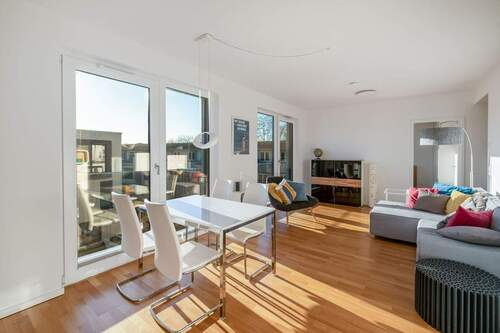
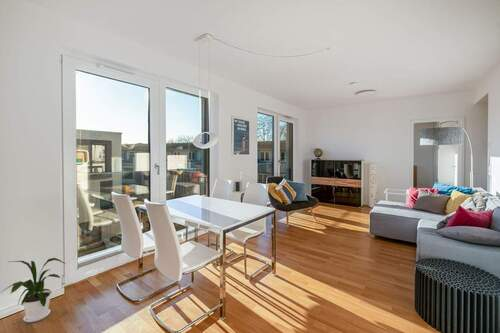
+ house plant [0,257,66,323]
